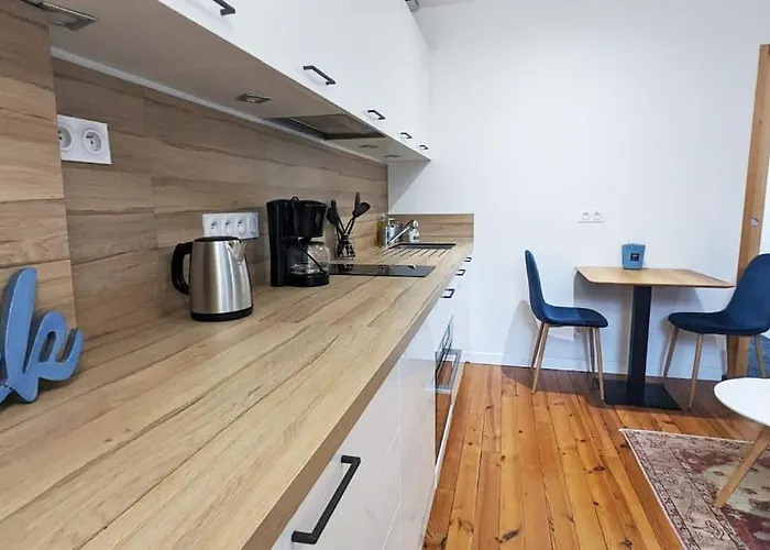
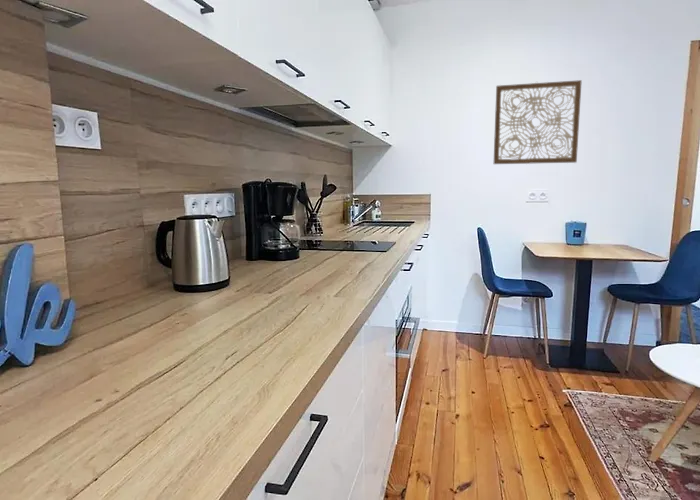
+ wall art [493,79,583,165]
